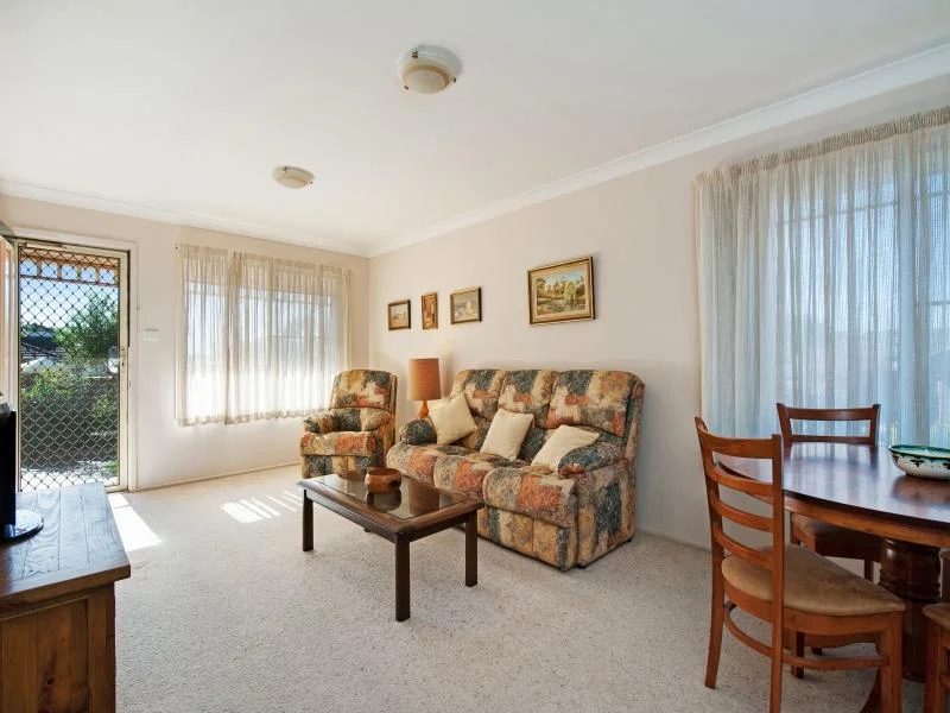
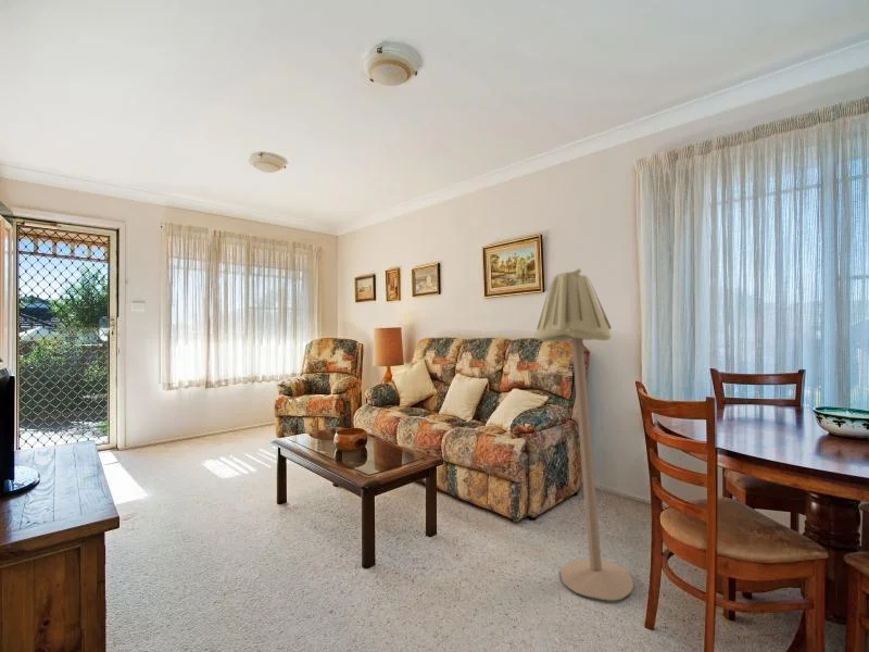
+ floor lamp [533,267,634,602]
